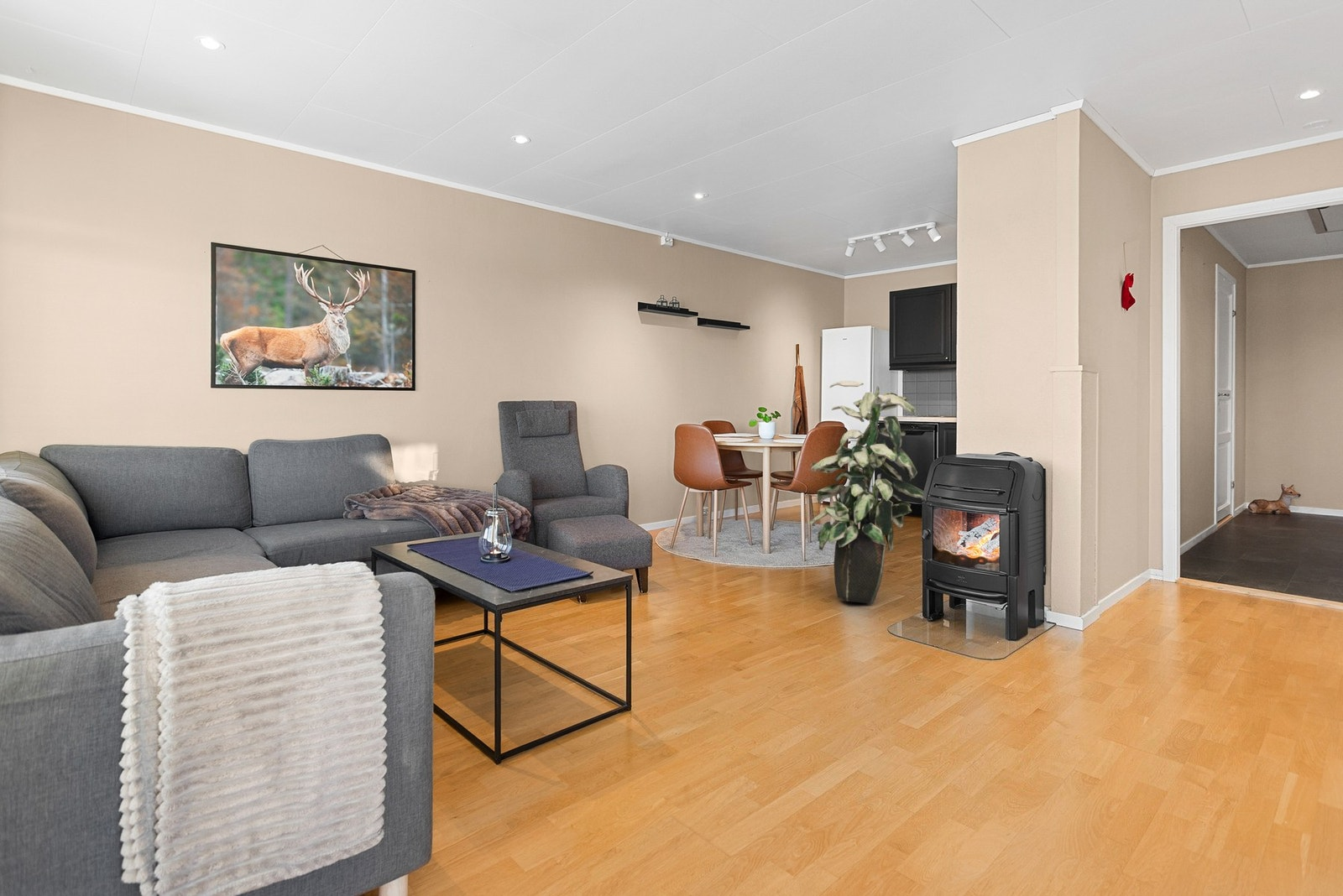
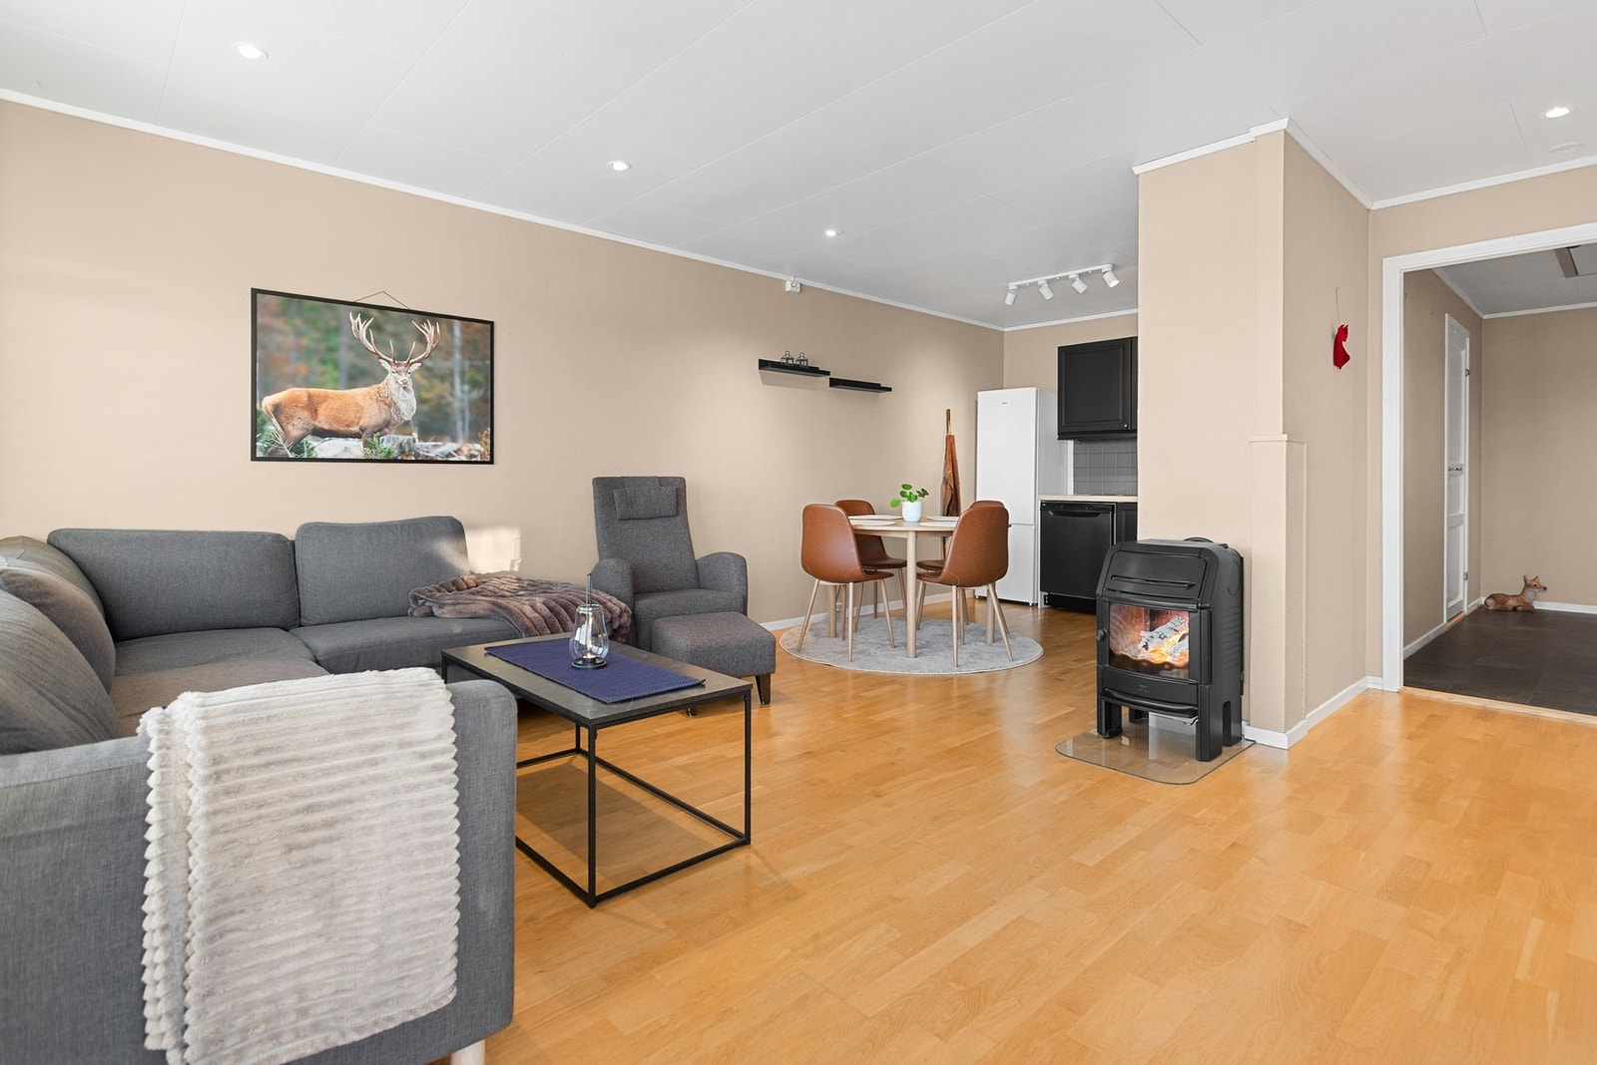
- indoor plant [808,380,925,605]
